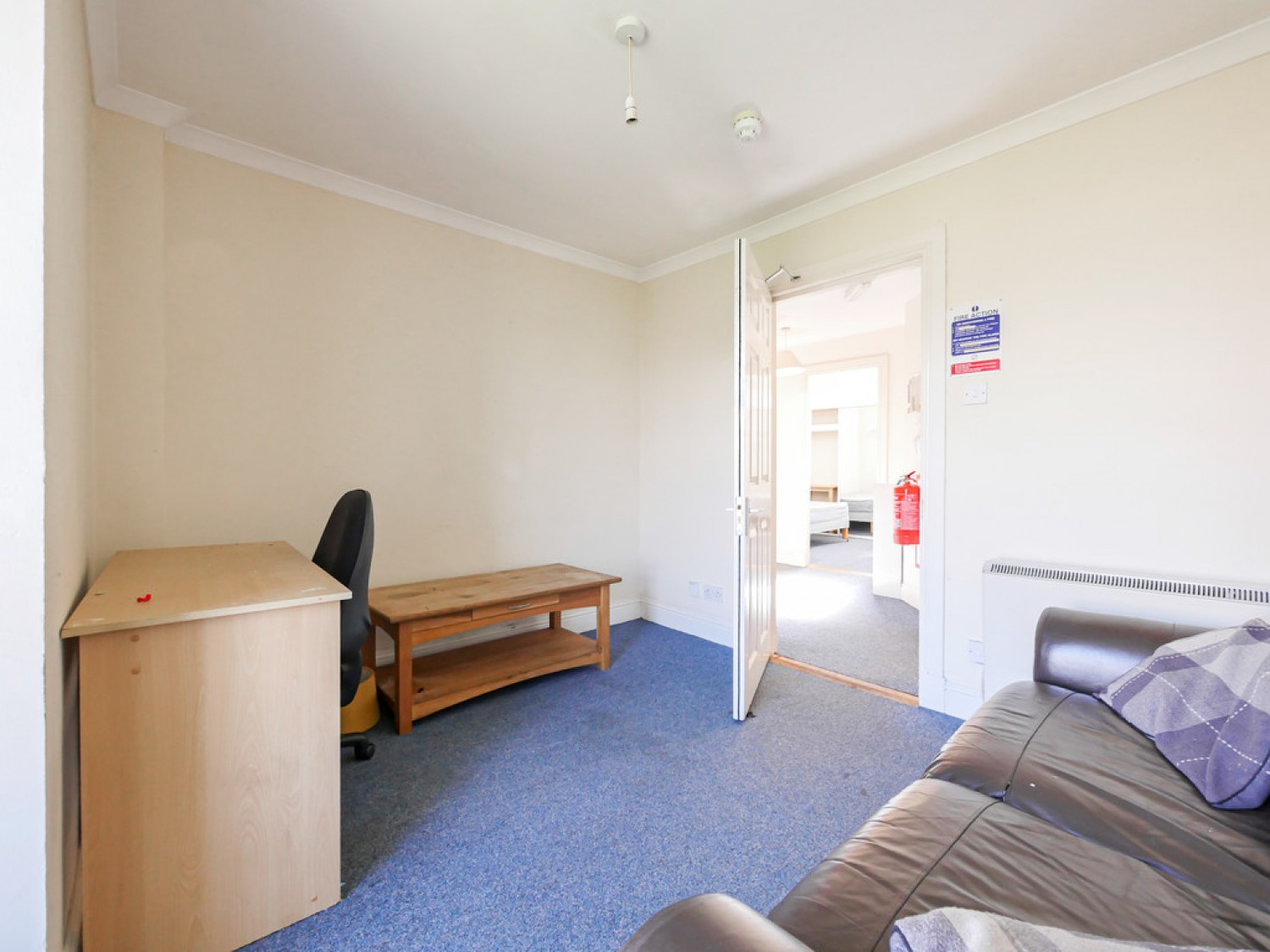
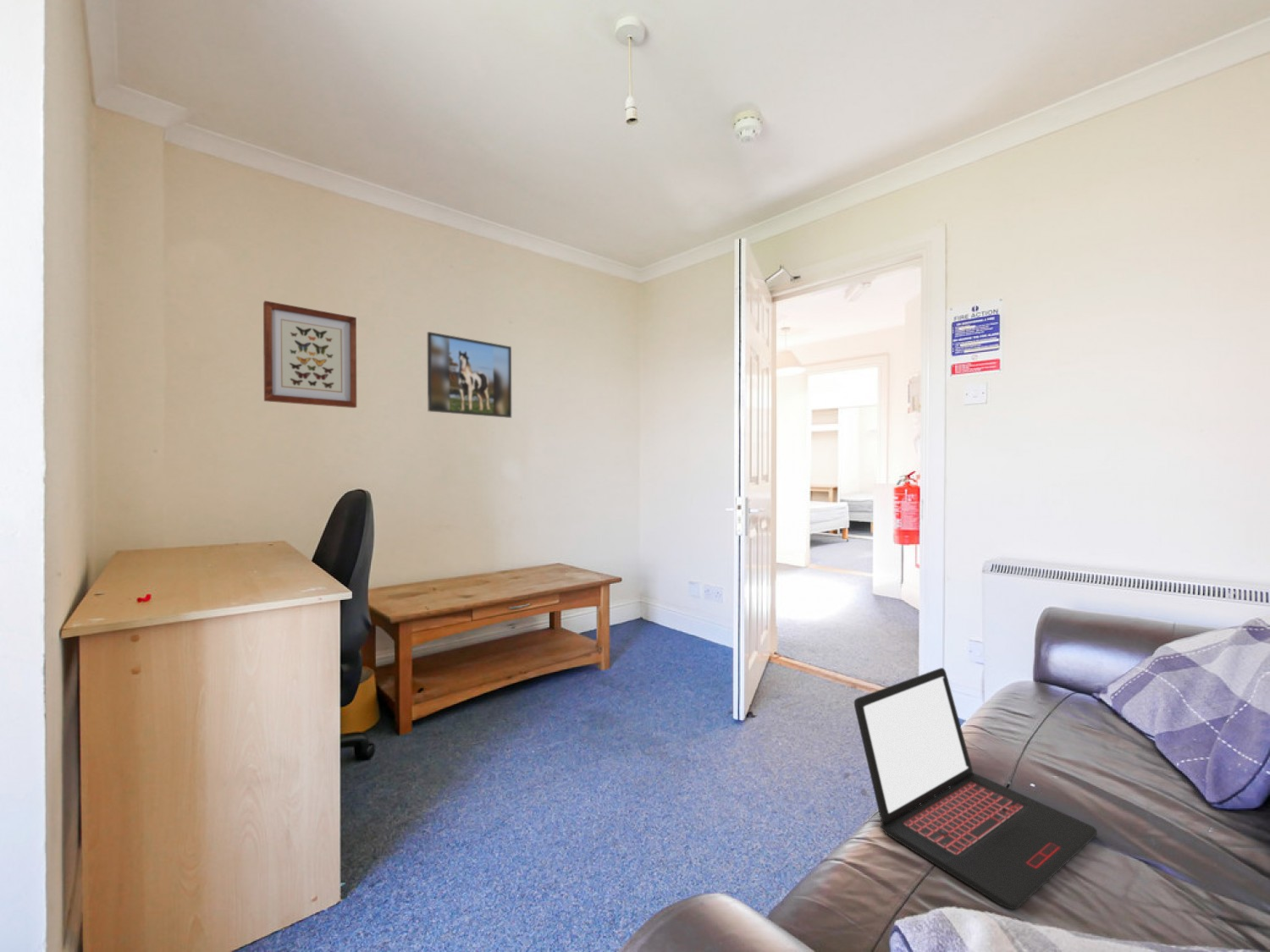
+ laptop [853,667,1098,910]
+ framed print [427,331,512,419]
+ wall art [262,300,357,409]
